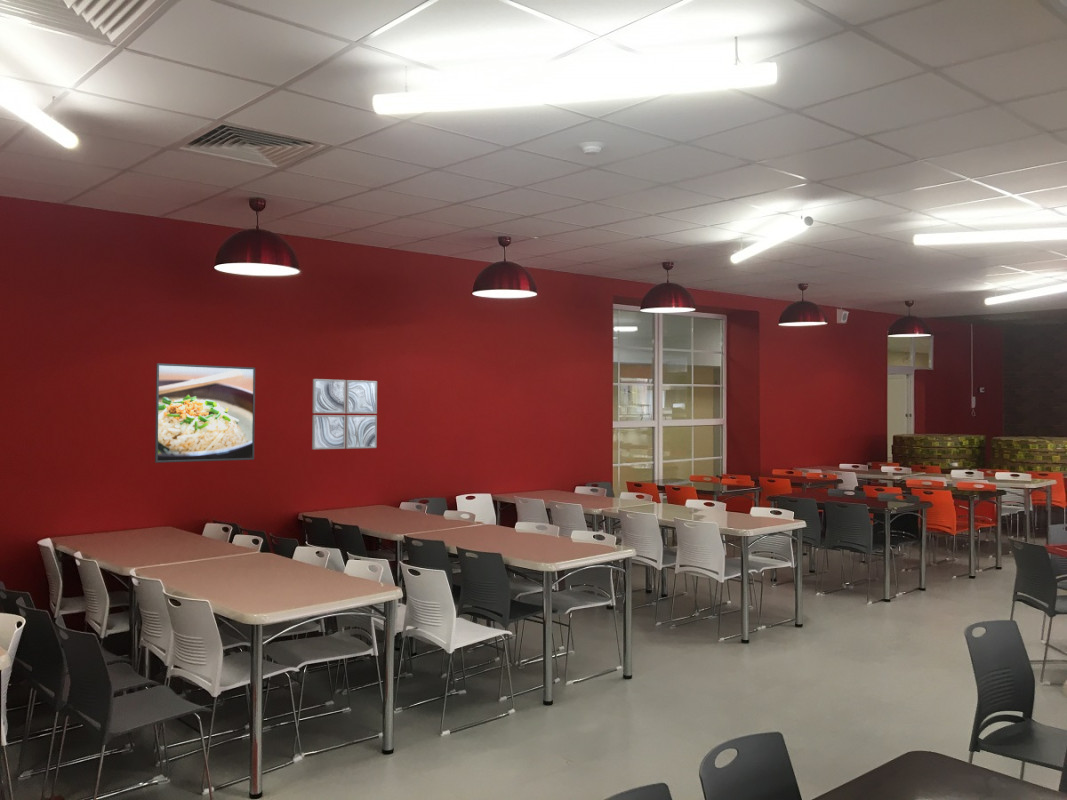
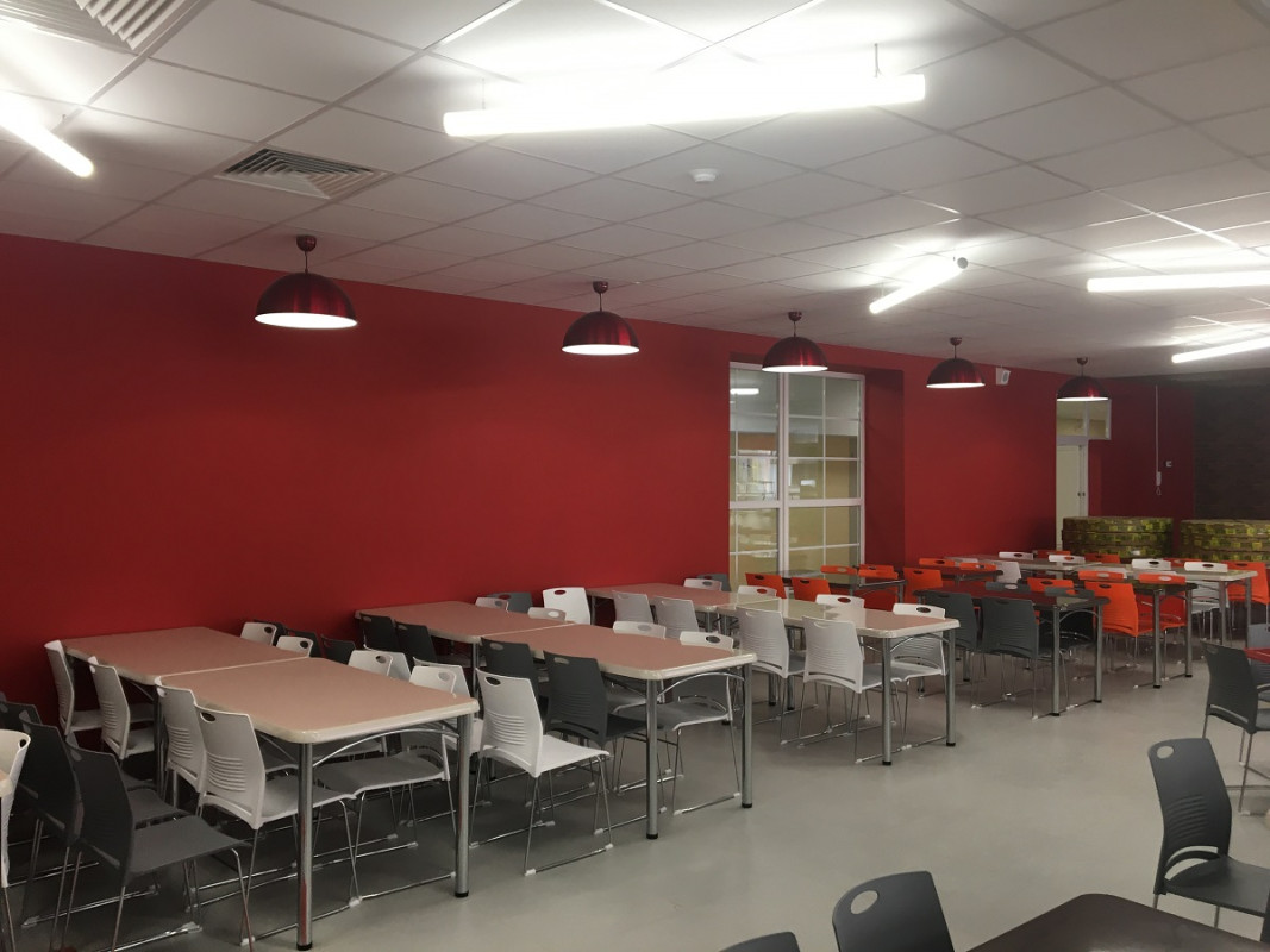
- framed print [154,362,256,464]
- wall art [311,378,378,450]
